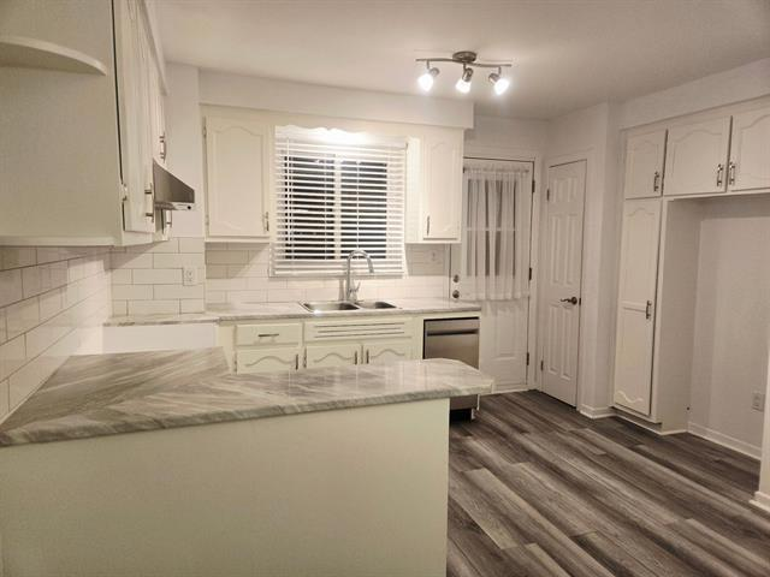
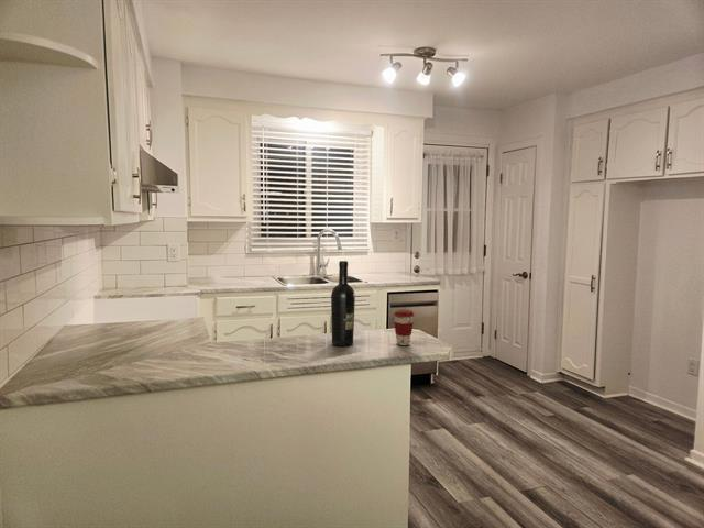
+ coffee cup [393,308,416,346]
+ wine bottle [330,260,356,348]
